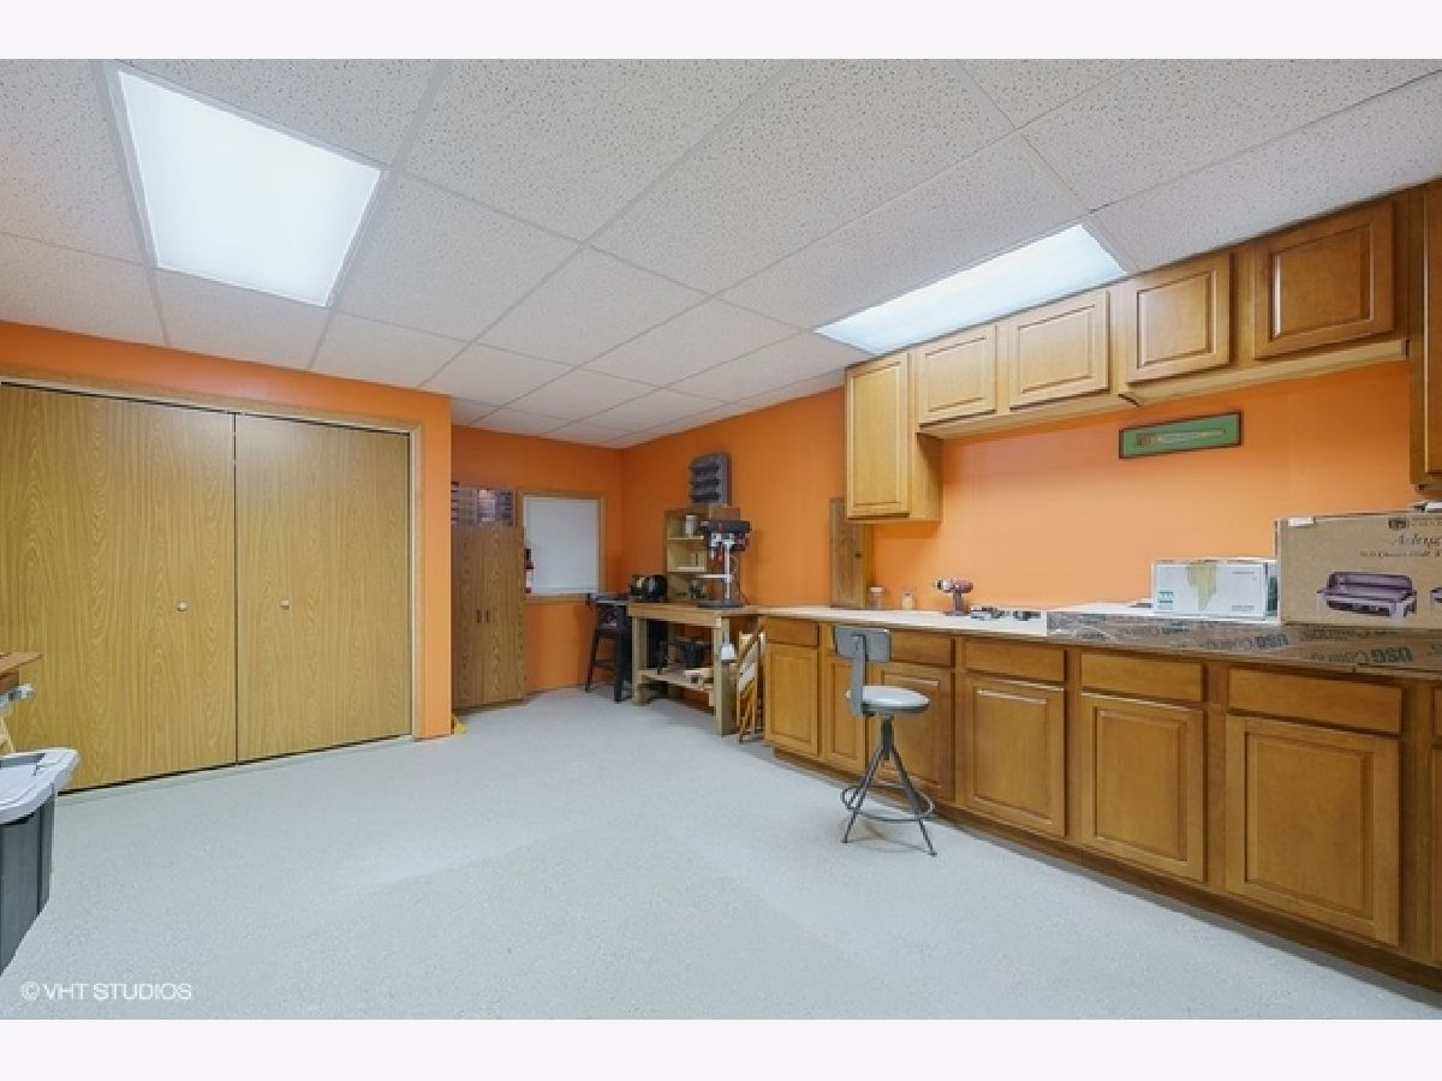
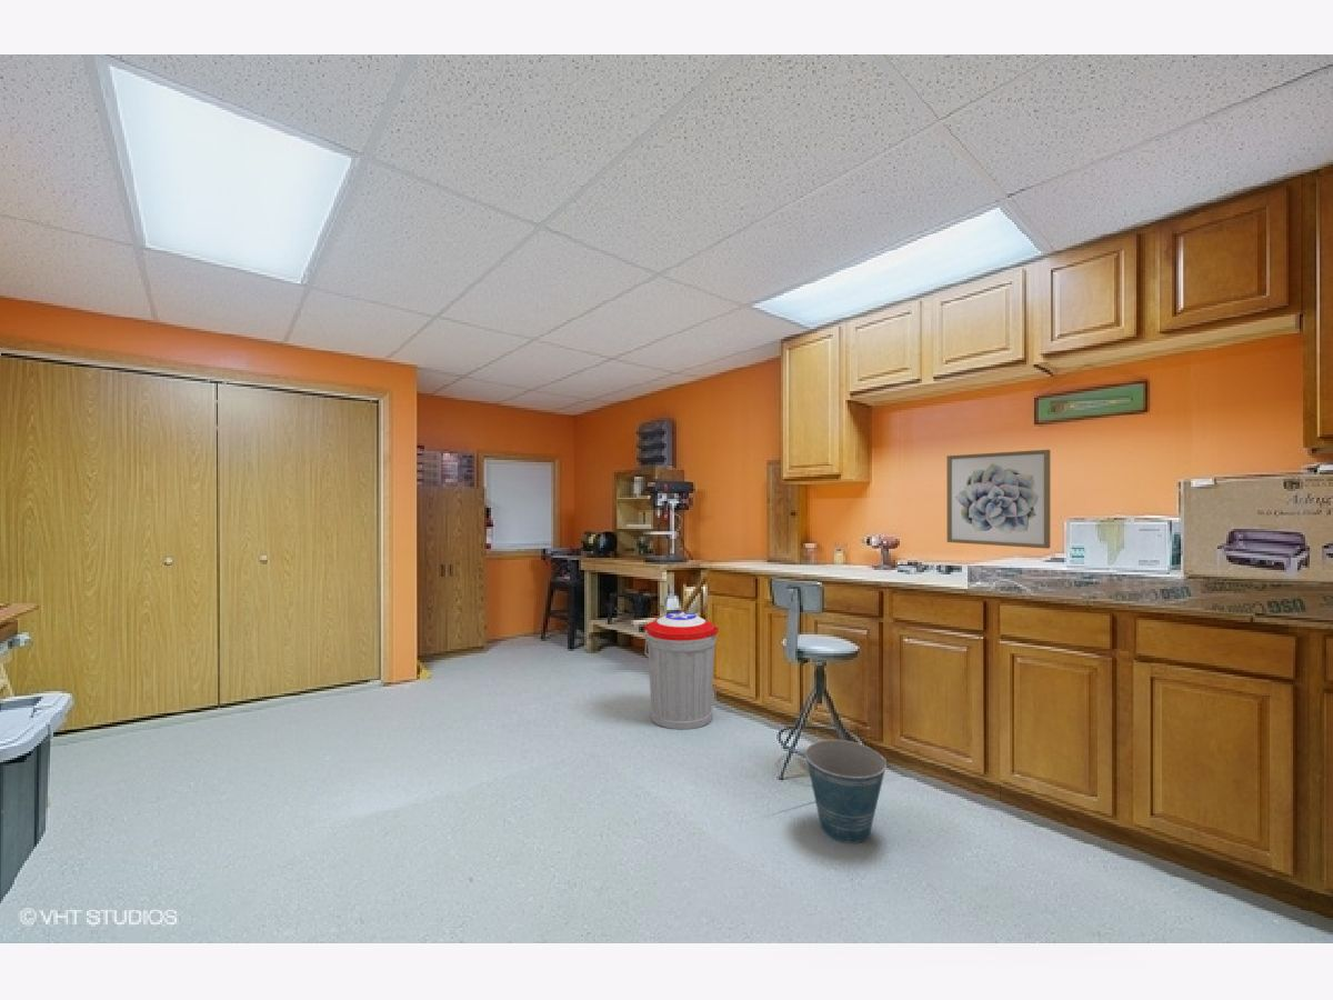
+ wall art [945,449,1051,550]
+ trash can [643,611,720,730]
+ bucket [803,739,888,844]
